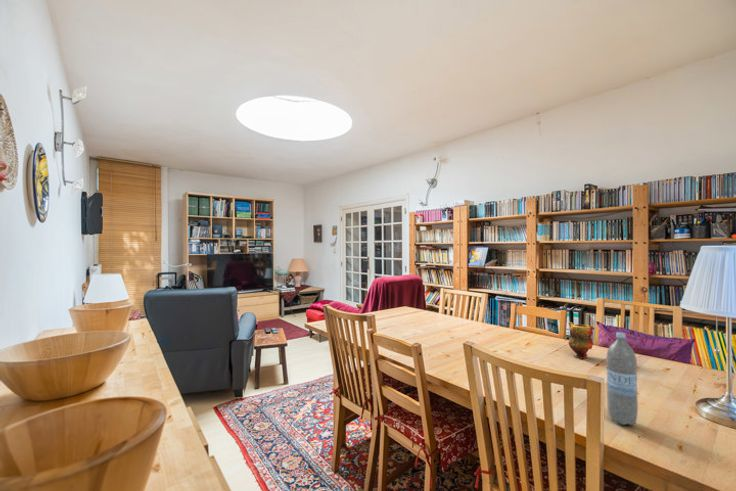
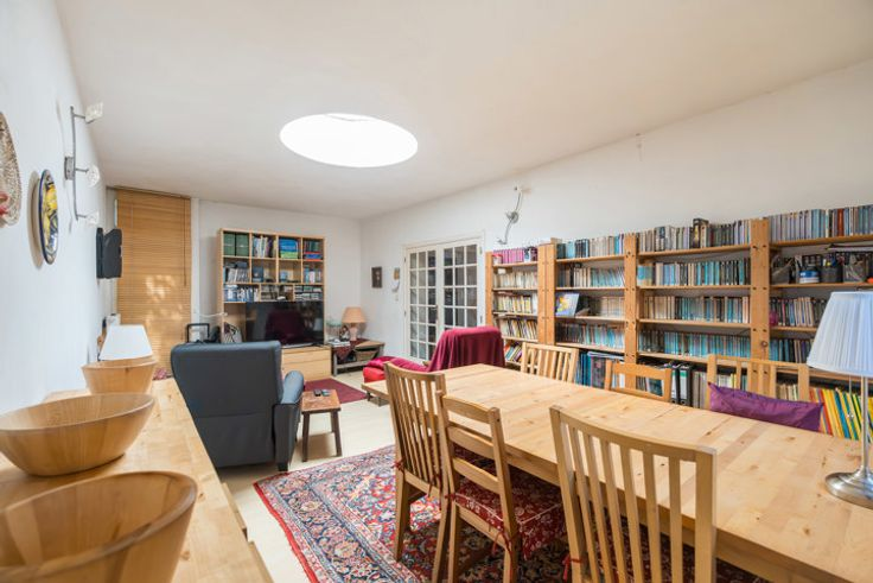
- water bottle [605,331,639,426]
- teapot [567,321,595,360]
